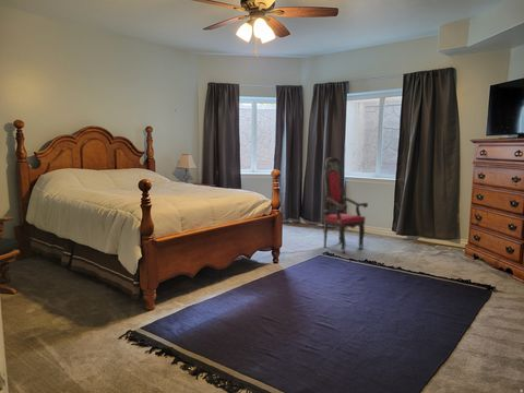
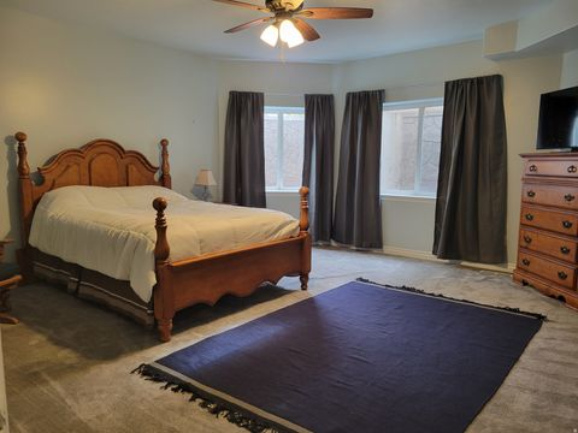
- armchair [322,156,369,254]
